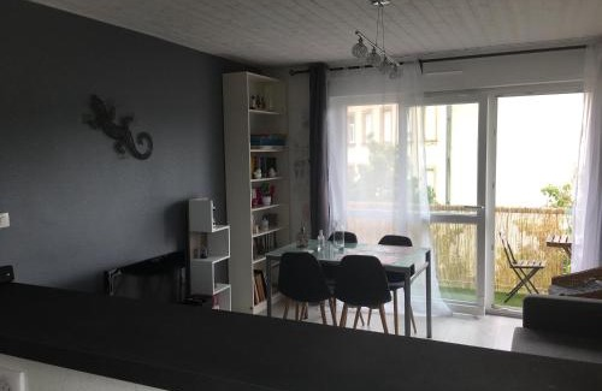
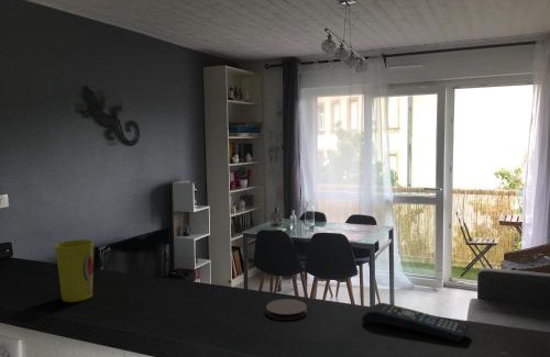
+ coaster [265,298,308,321]
+ remote control [361,302,470,343]
+ cup [54,238,95,303]
